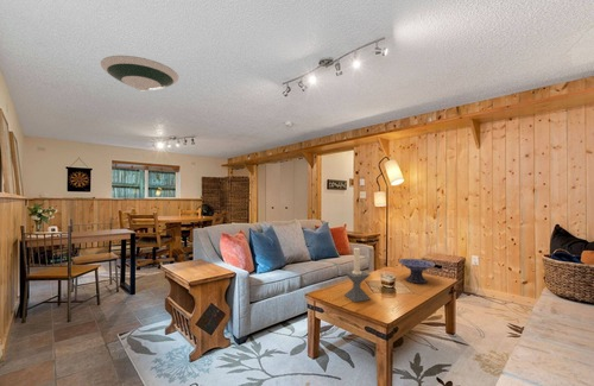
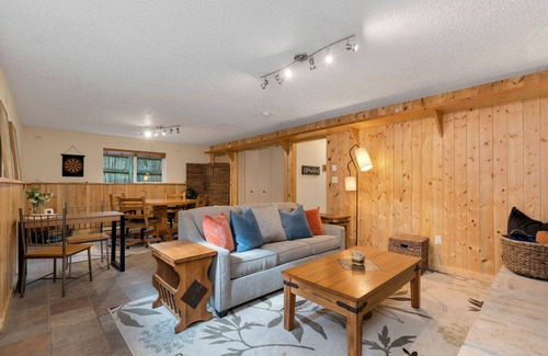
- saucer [100,55,179,91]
- decorative bowl [398,258,436,285]
- candle holder [343,247,372,303]
